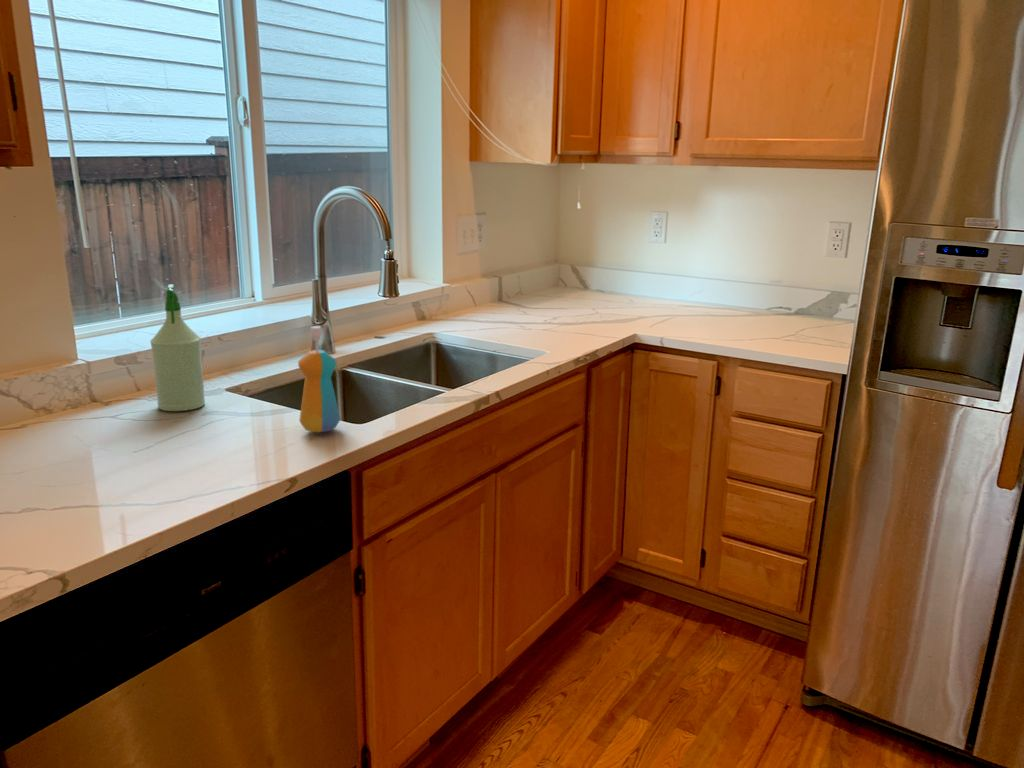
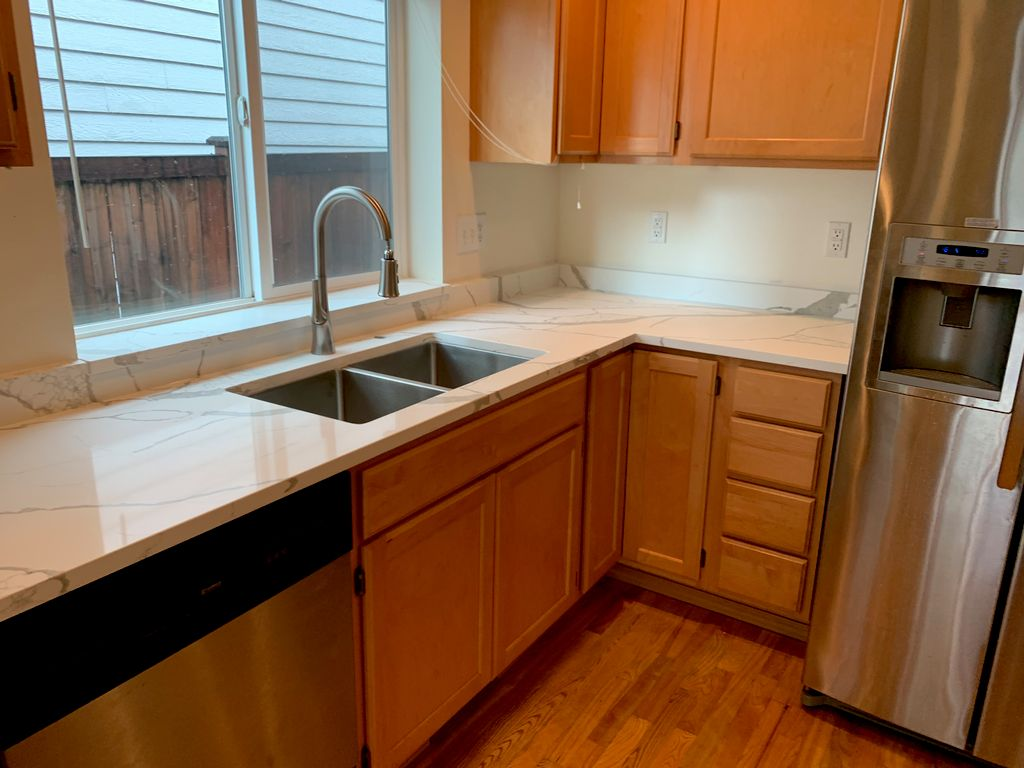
- soap dispenser [297,325,342,433]
- spray bottle [149,283,206,412]
